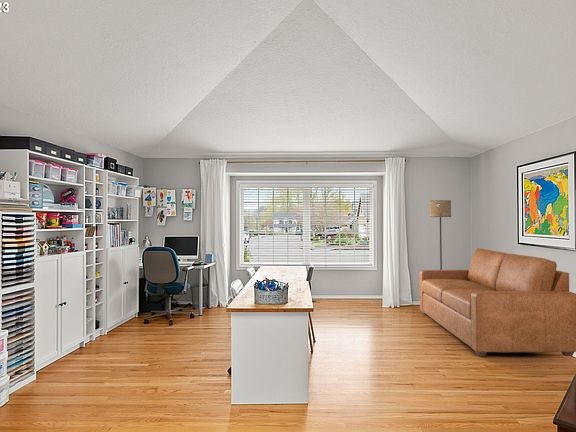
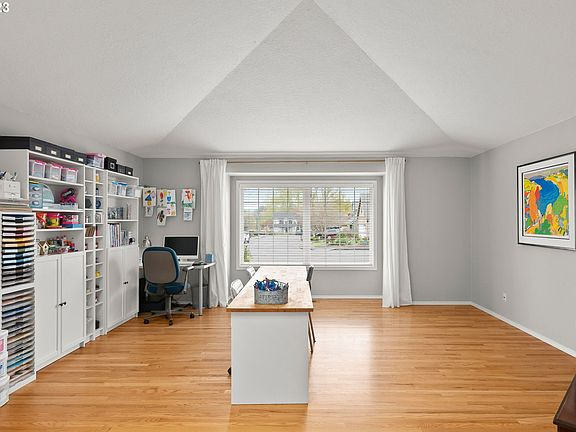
- floor lamp [429,199,452,270]
- sofa [419,247,576,357]
